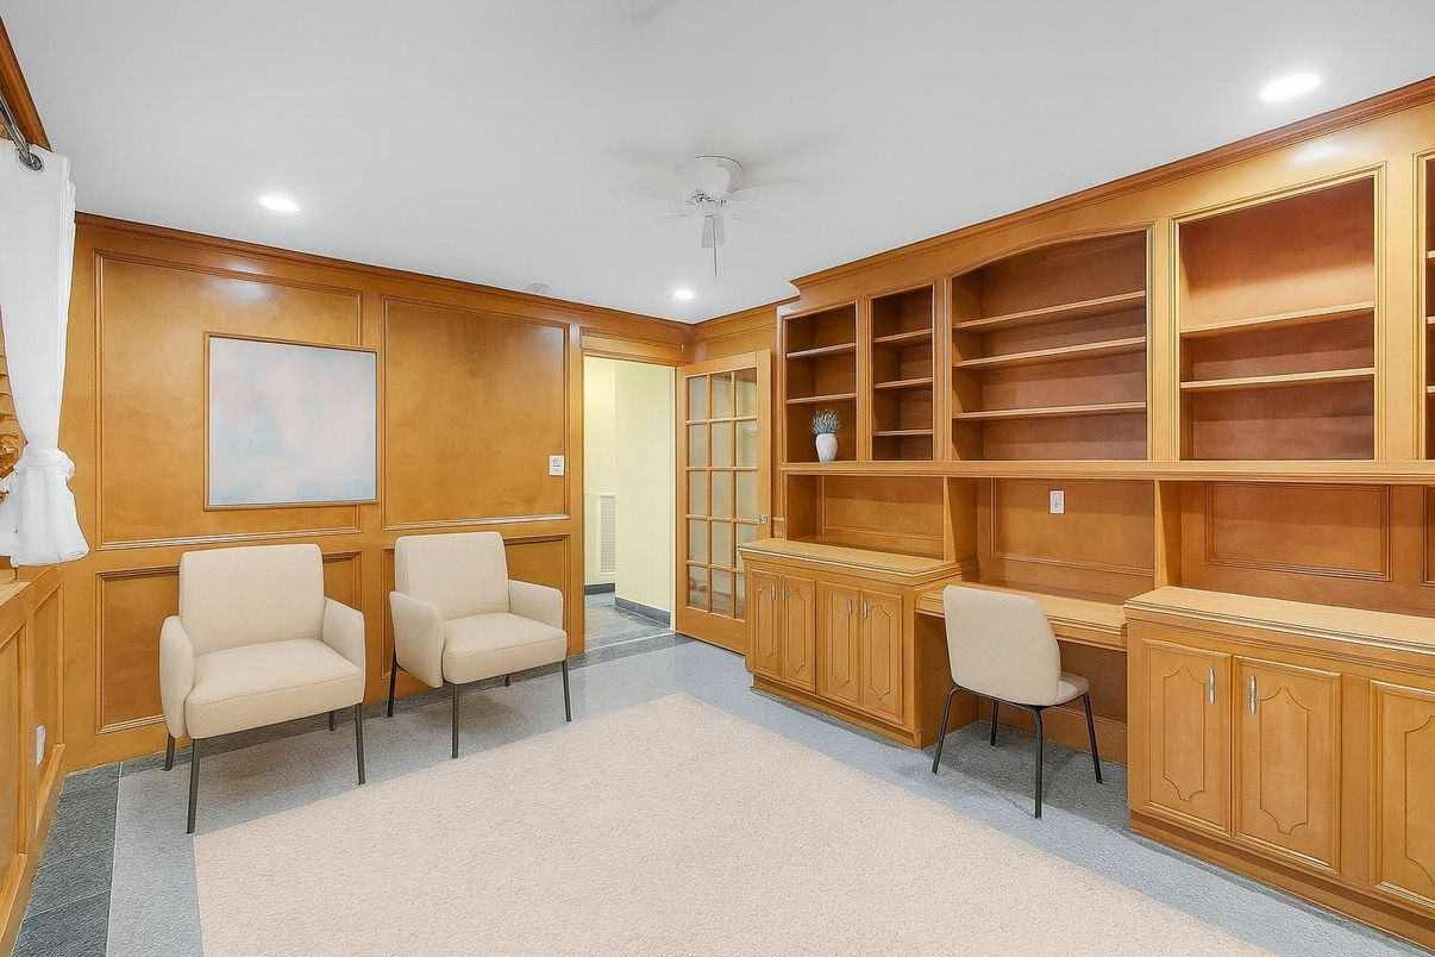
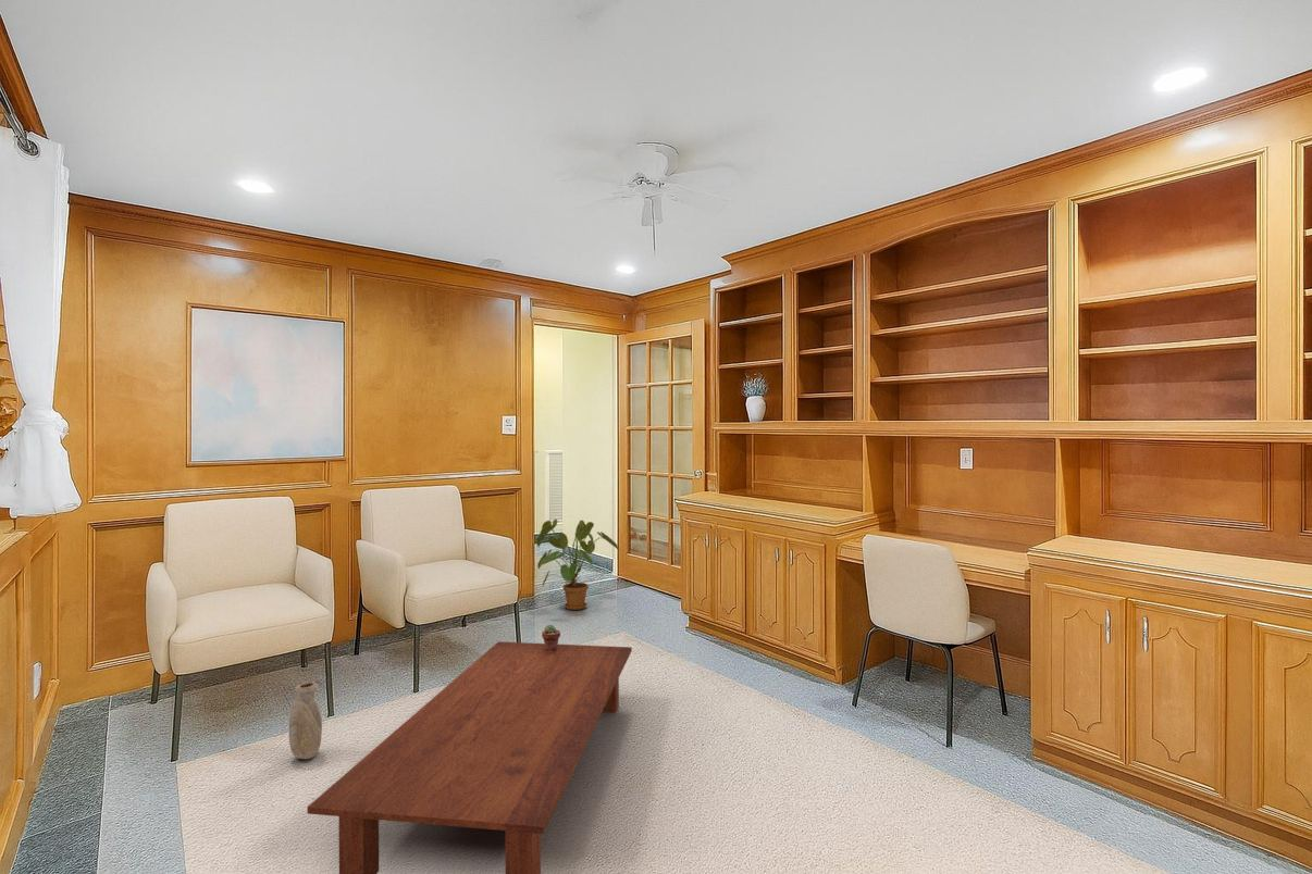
+ house plant [535,519,621,611]
+ potted succulent [541,624,561,651]
+ coffee table [307,640,633,874]
+ vase [288,682,323,760]
